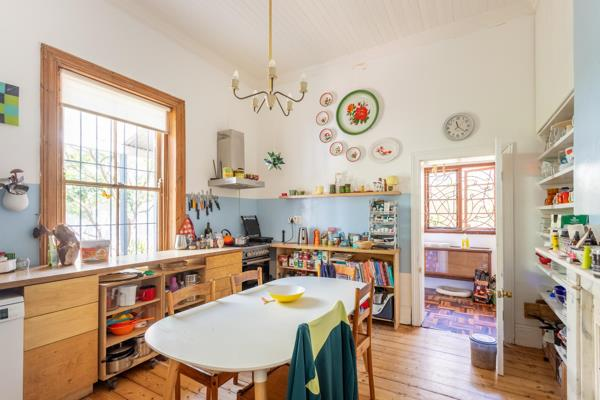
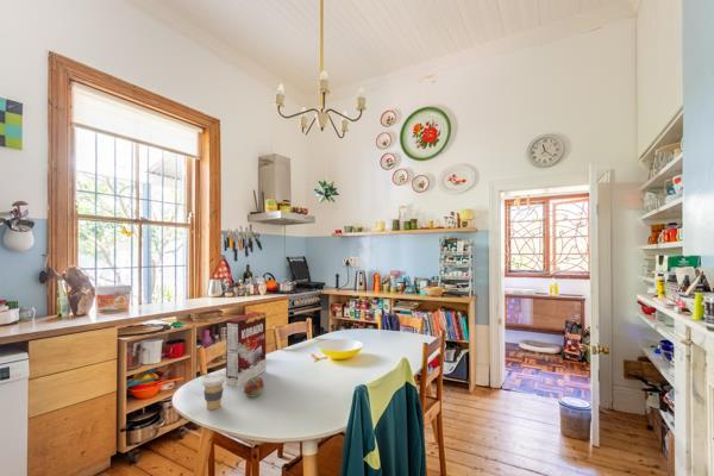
+ fruit [243,376,265,399]
+ cereal box [225,311,267,388]
+ coffee cup [201,375,226,411]
